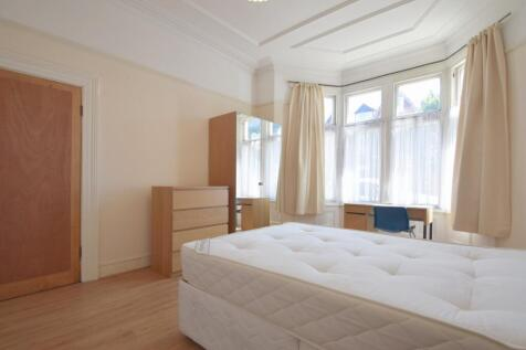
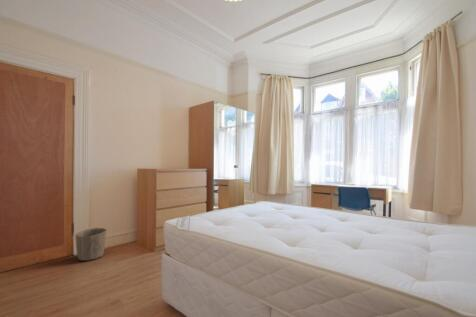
+ waste basket [74,227,108,262]
